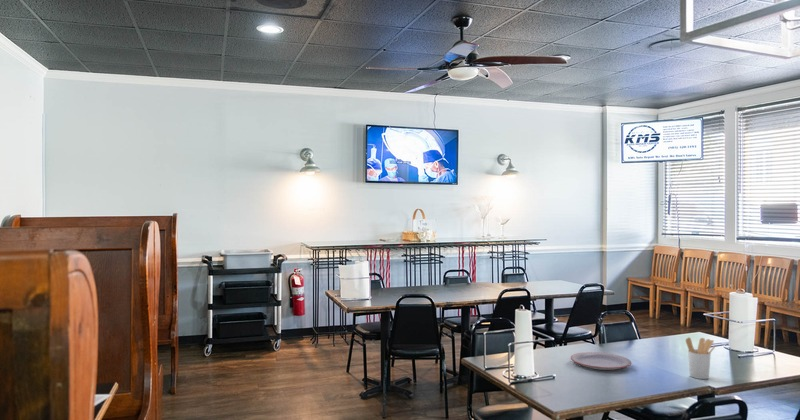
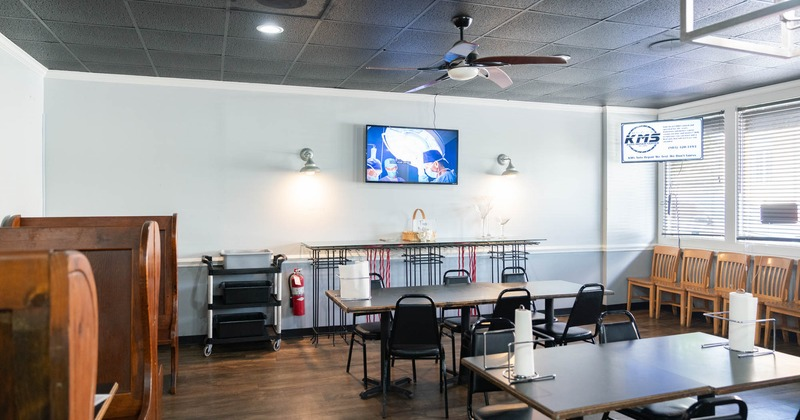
- utensil holder [685,336,716,380]
- plate [570,351,633,371]
